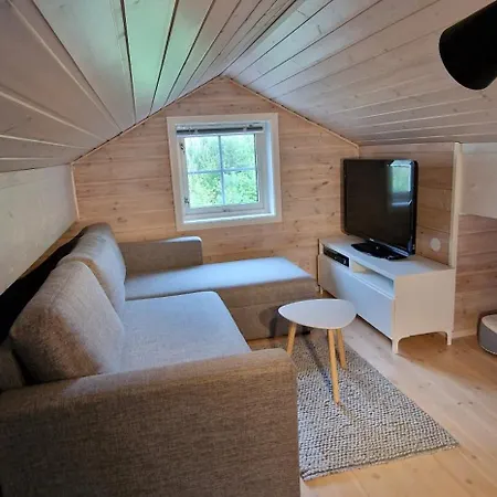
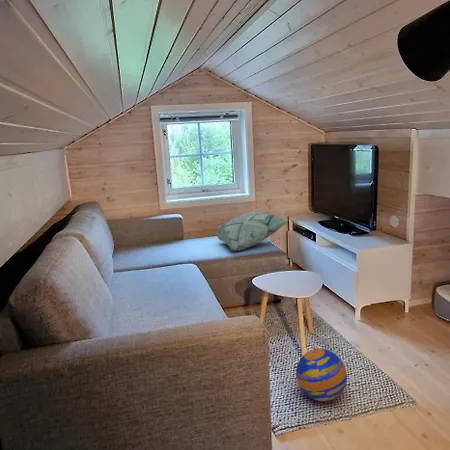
+ decorative pillow [215,210,288,252]
+ ball [295,348,348,403]
